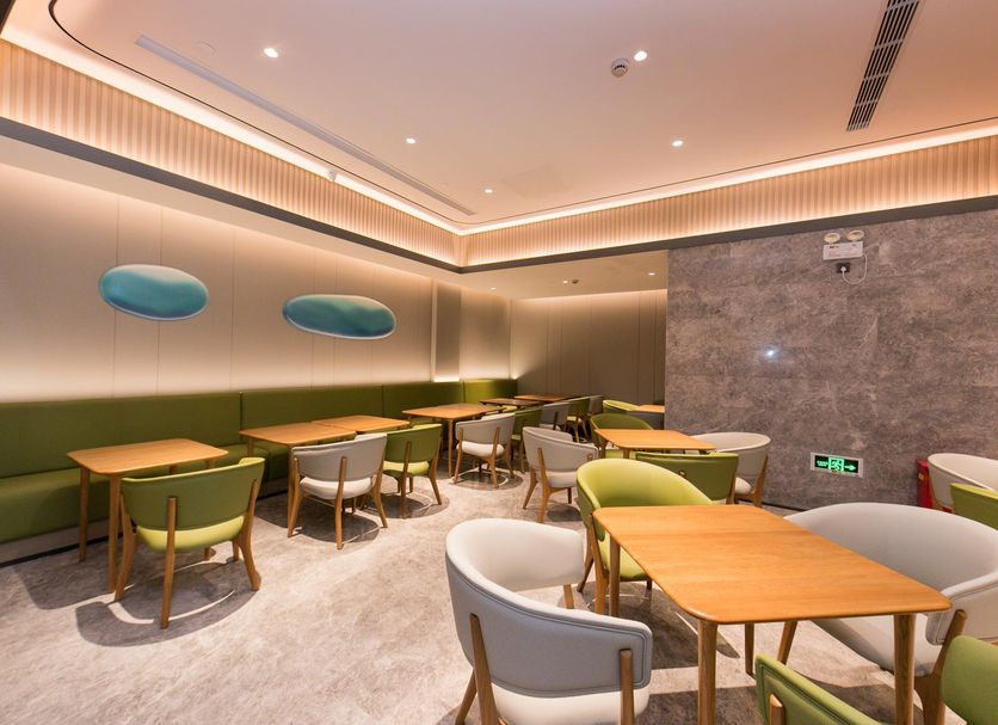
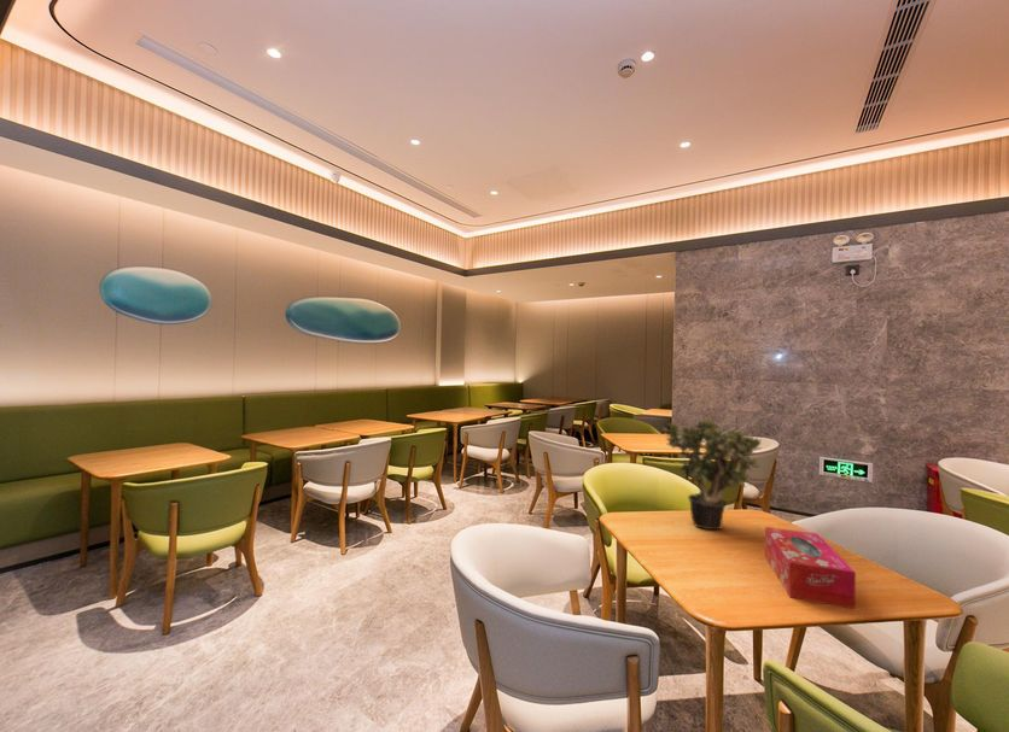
+ tissue box [764,526,857,610]
+ potted plant [661,418,763,531]
